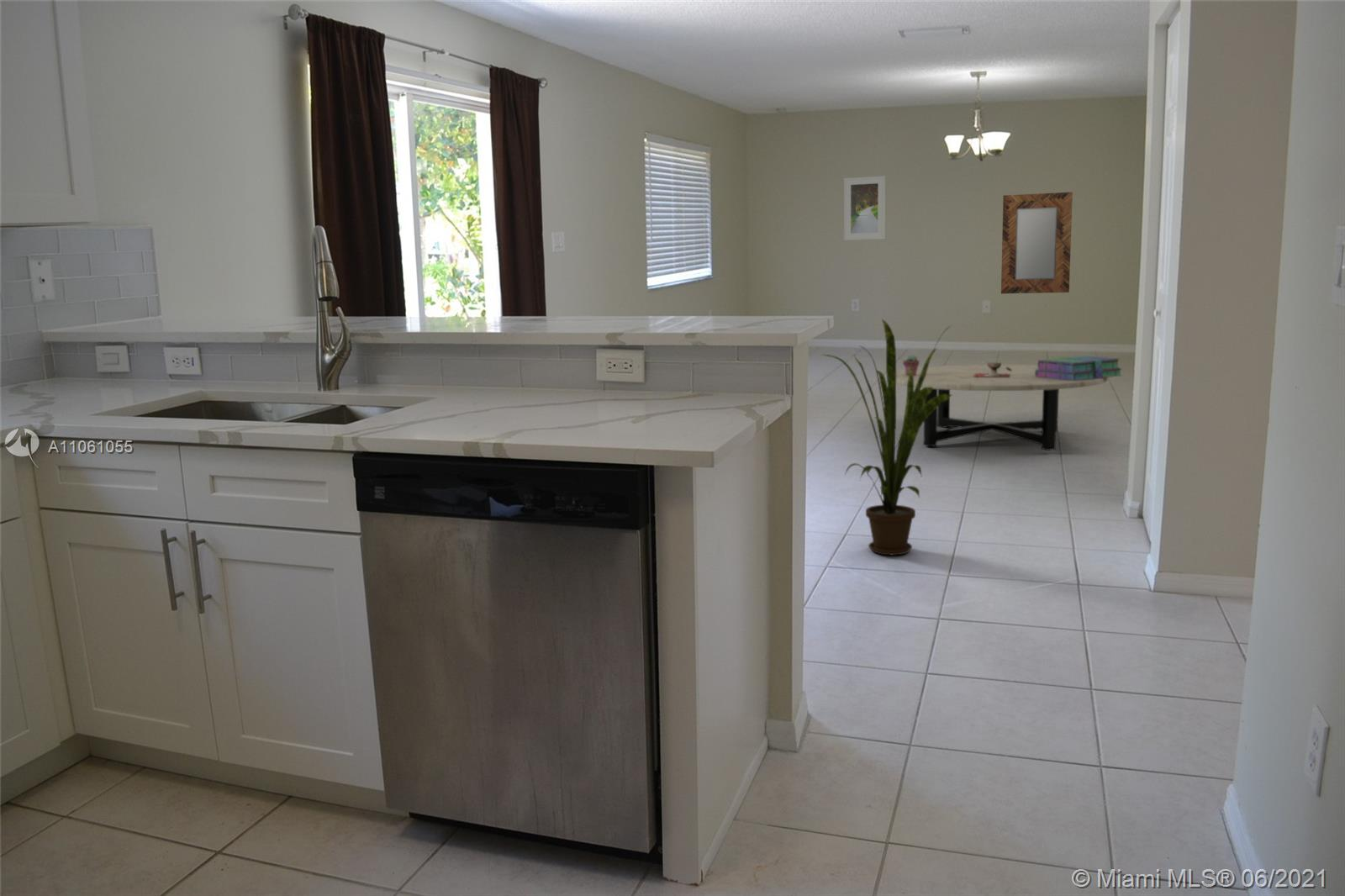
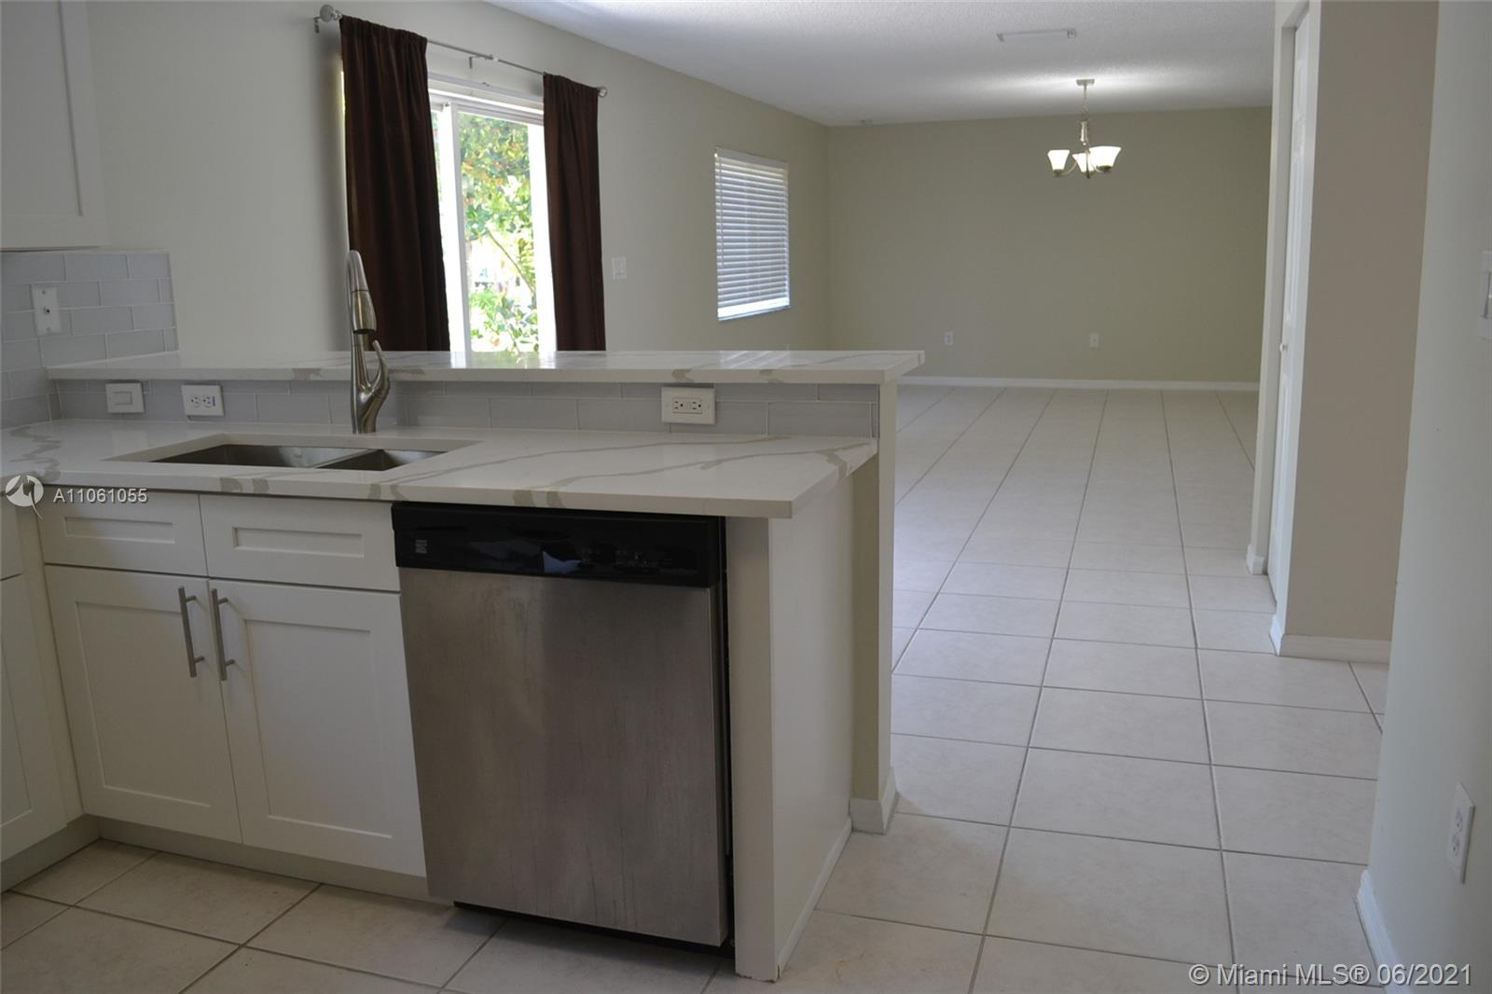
- home mirror [1000,192,1073,294]
- coffee table [885,364,1109,451]
- potted succulent [902,354,920,376]
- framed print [843,175,886,241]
- decorative bowl [973,361,1011,377]
- stack of books [1035,355,1123,381]
- house plant [822,318,953,556]
